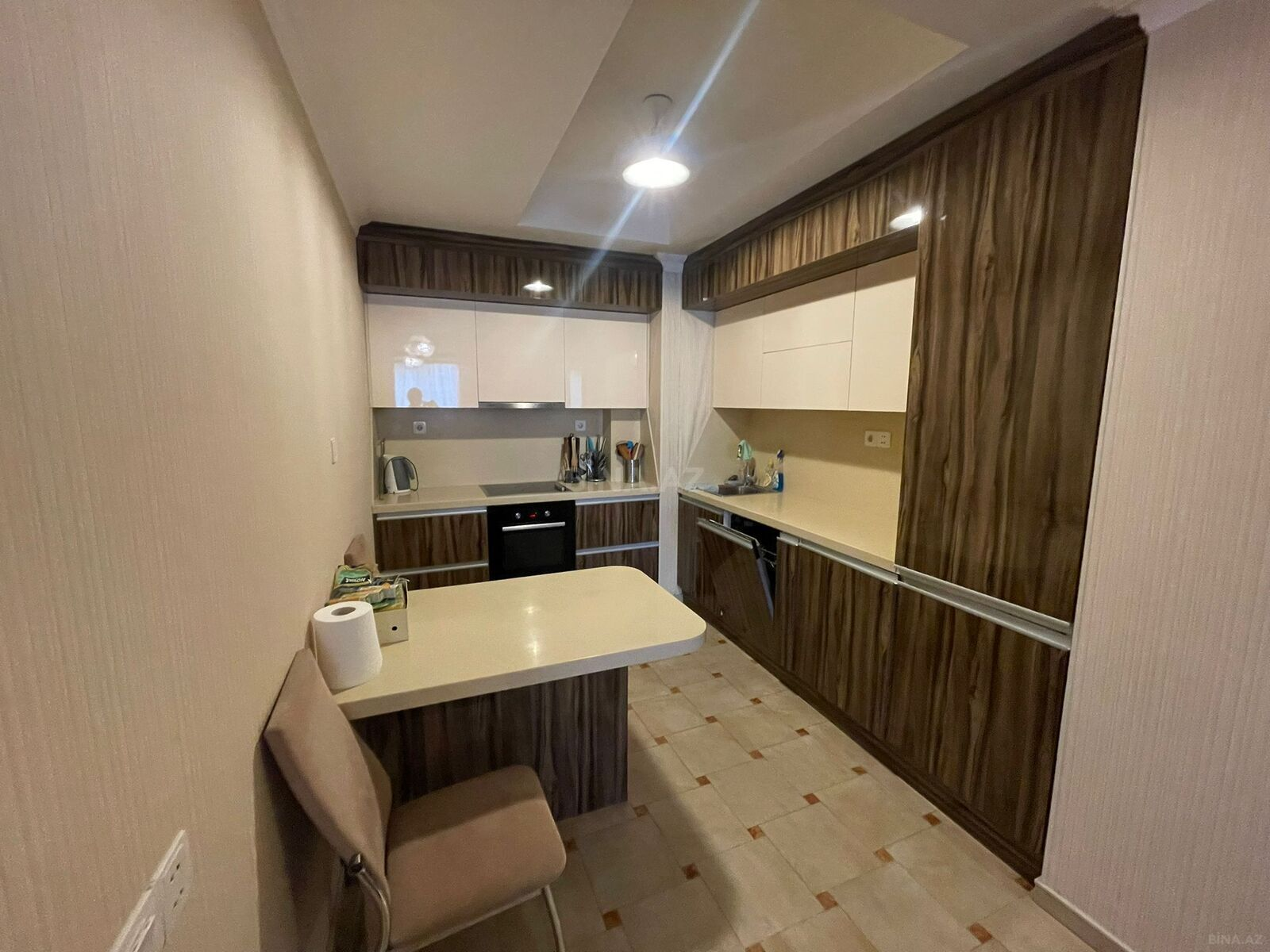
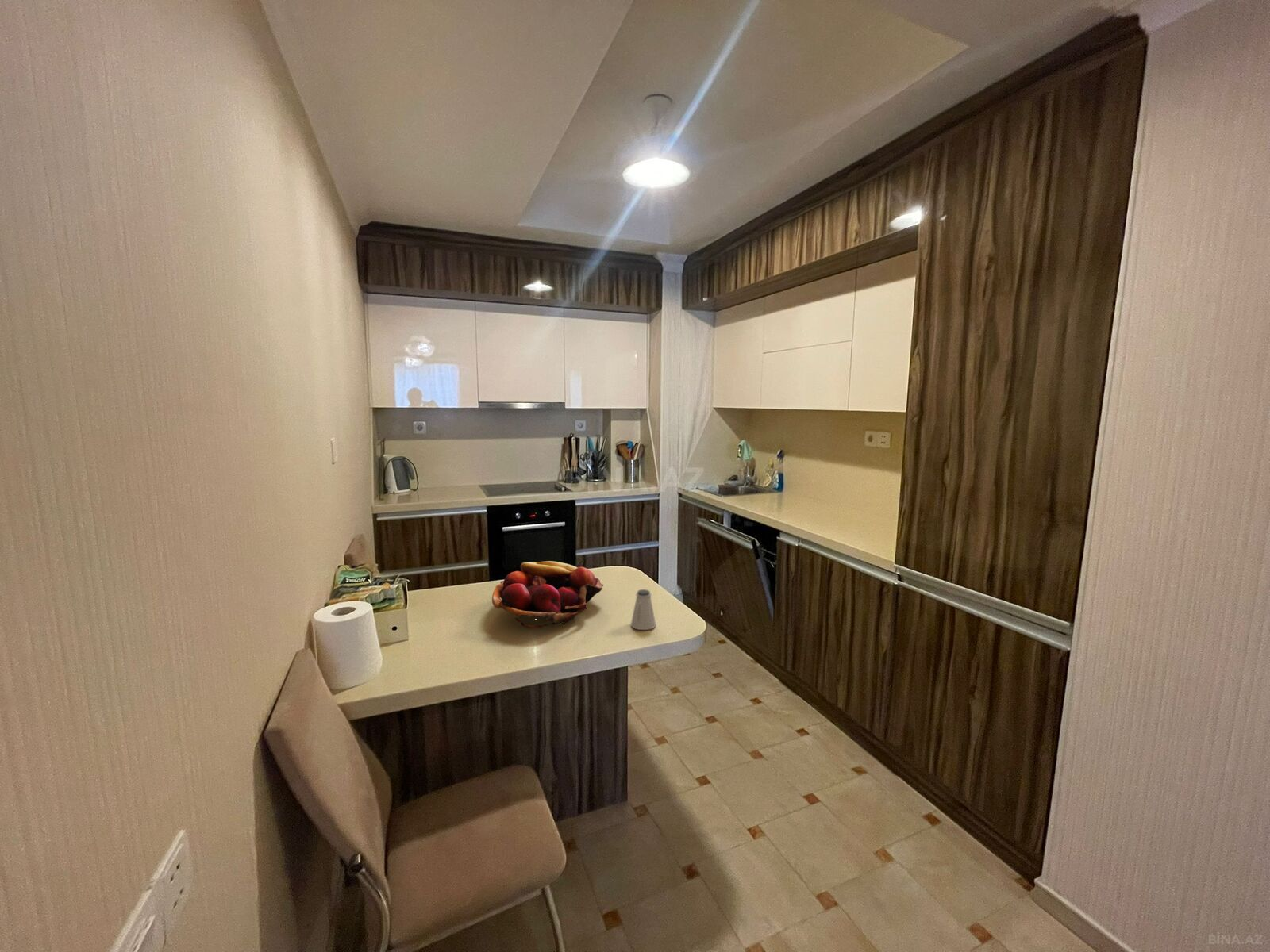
+ saltshaker [630,589,656,631]
+ fruit basket [491,560,604,628]
